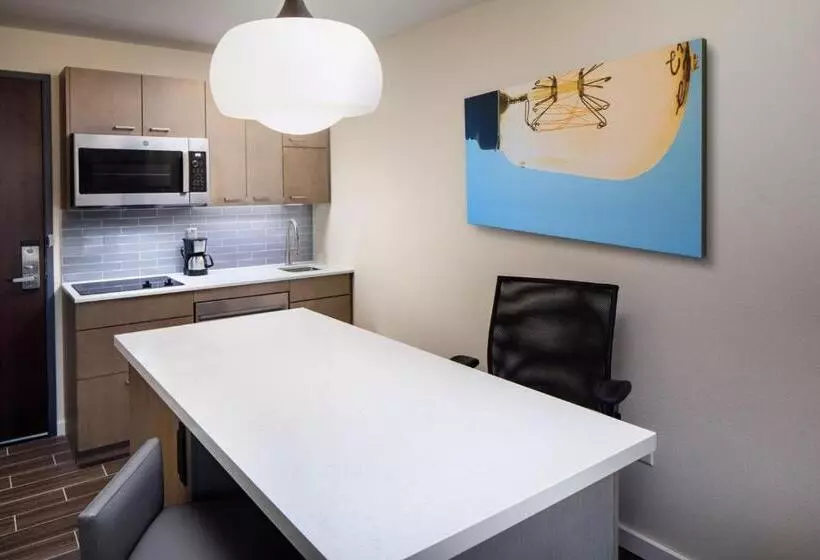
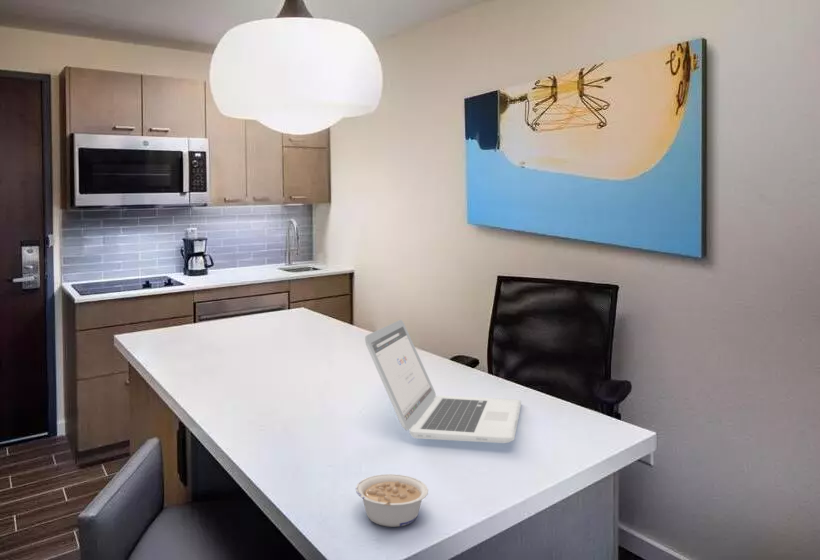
+ laptop [364,319,522,444]
+ legume [355,473,429,528]
